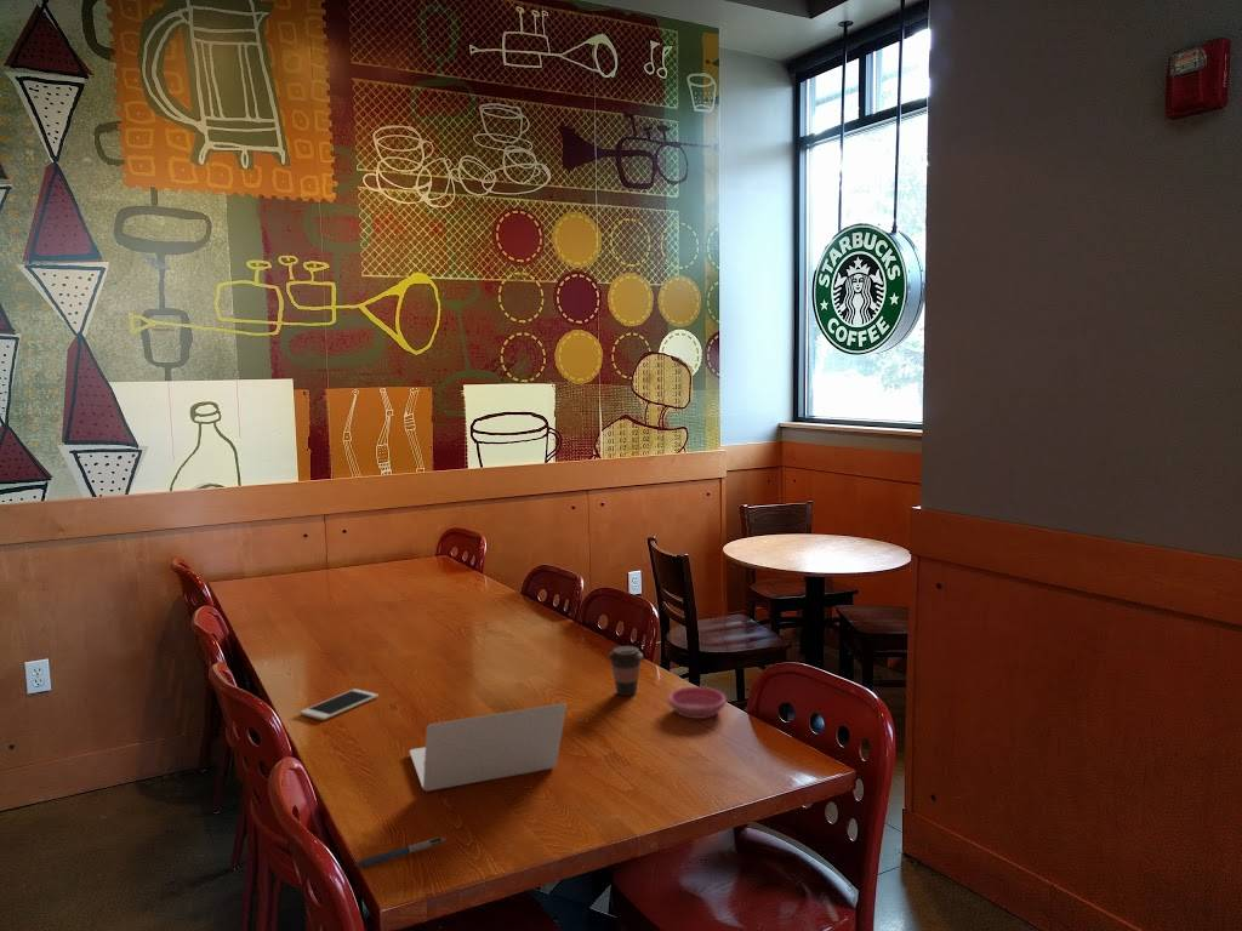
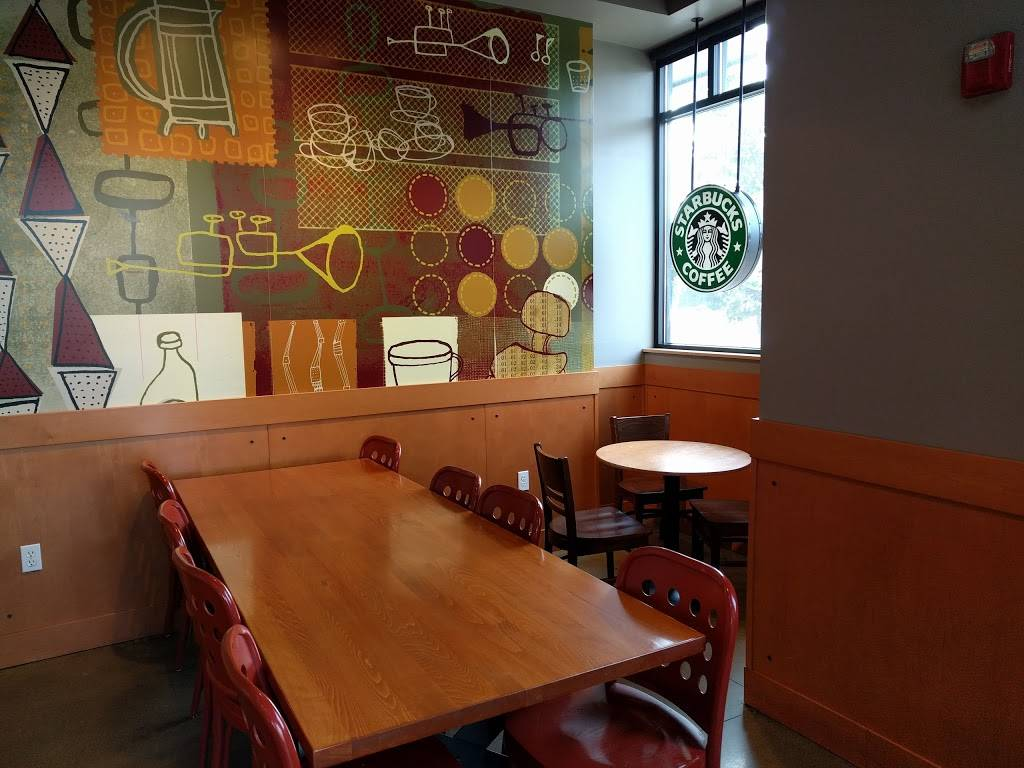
- laptop [409,702,568,793]
- pen [353,835,446,868]
- saucer [667,686,727,720]
- cell phone [298,687,380,721]
- coffee cup [608,645,644,697]
